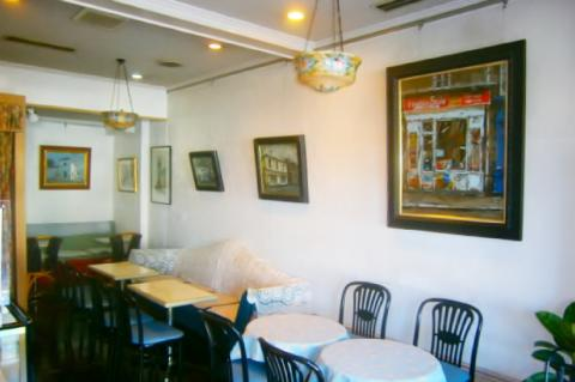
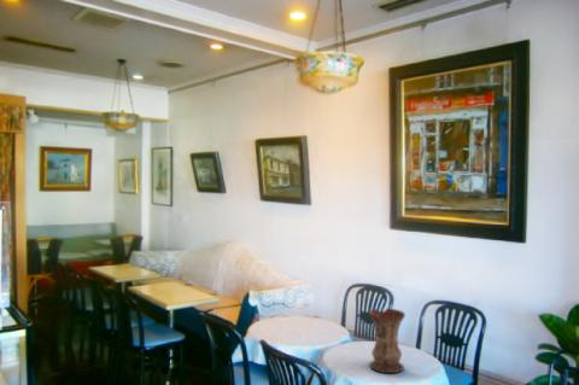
+ vase [368,308,407,374]
